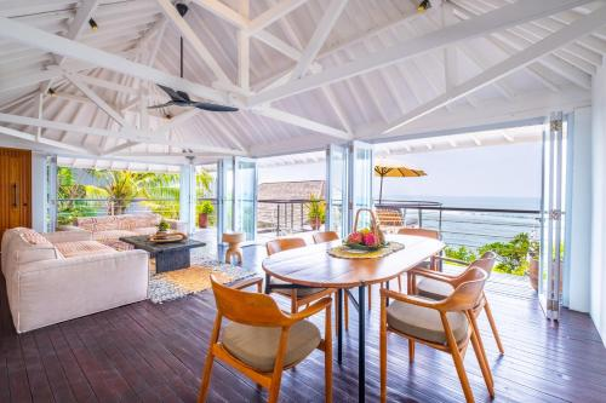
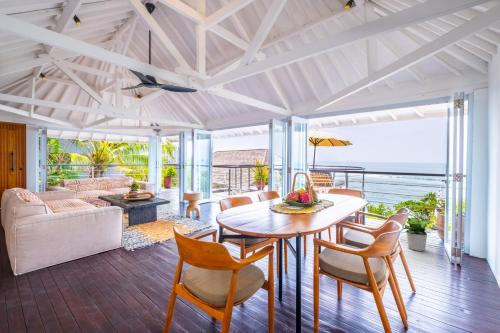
+ potted plant [403,217,439,252]
